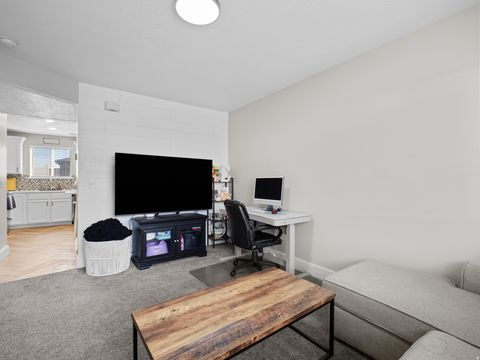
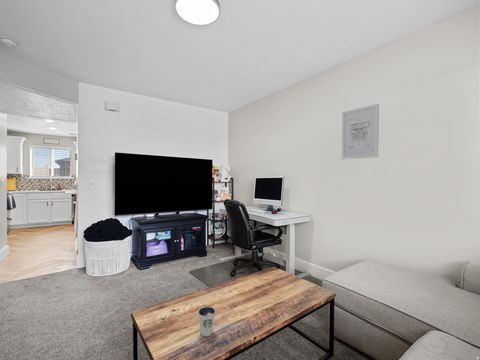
+ dixie cup [197,305,216,337]
+ wall art [341,103,380,160]
